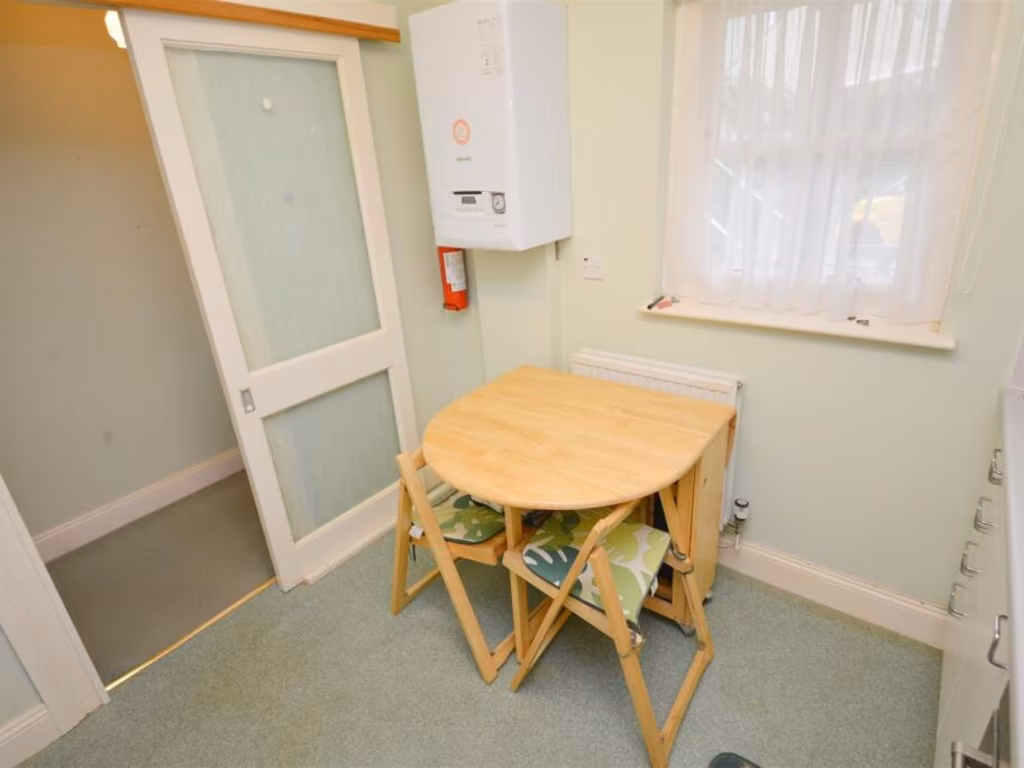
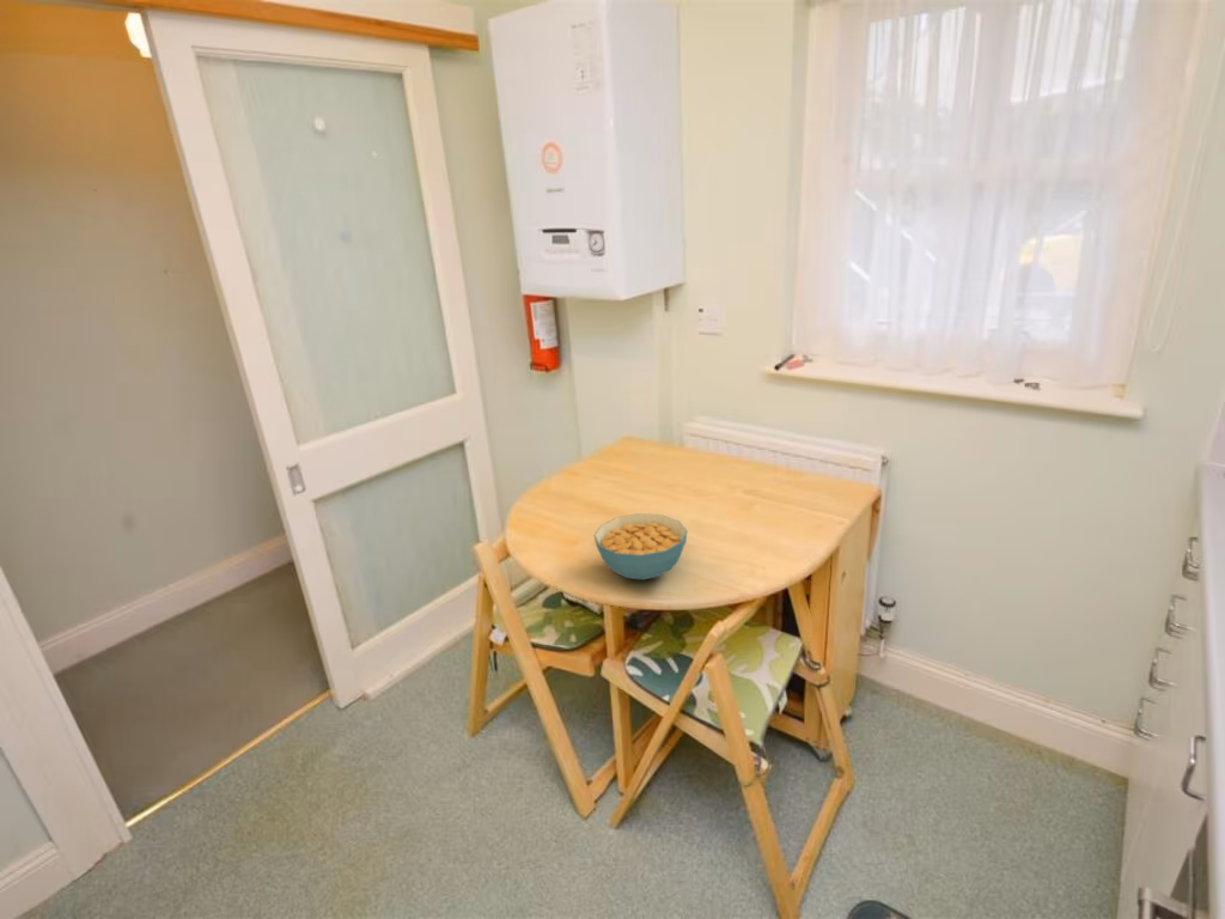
+ cereal bowl [593,512,688,582]
